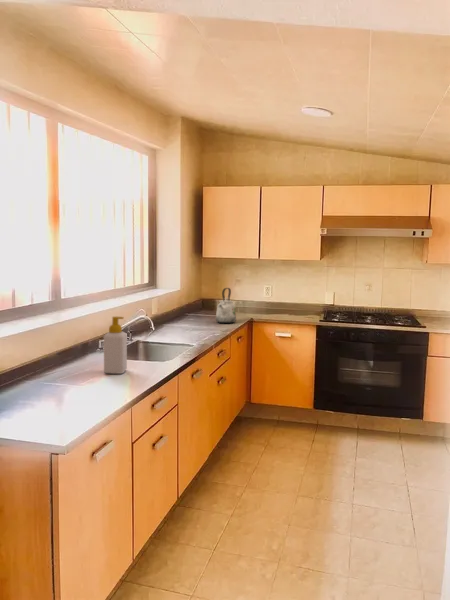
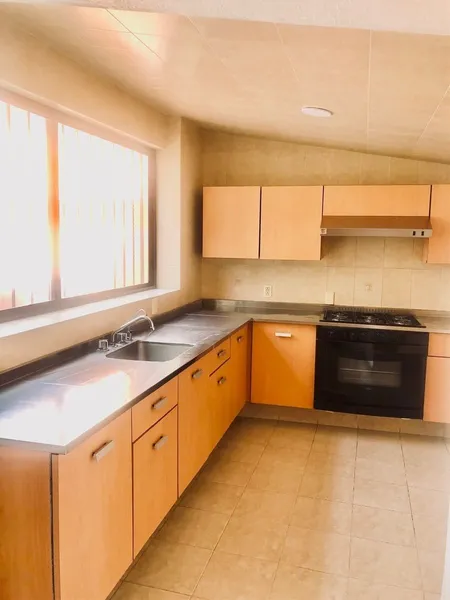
- kettle [215,287,237,324]
- soap bottle [103,315,128,375]
